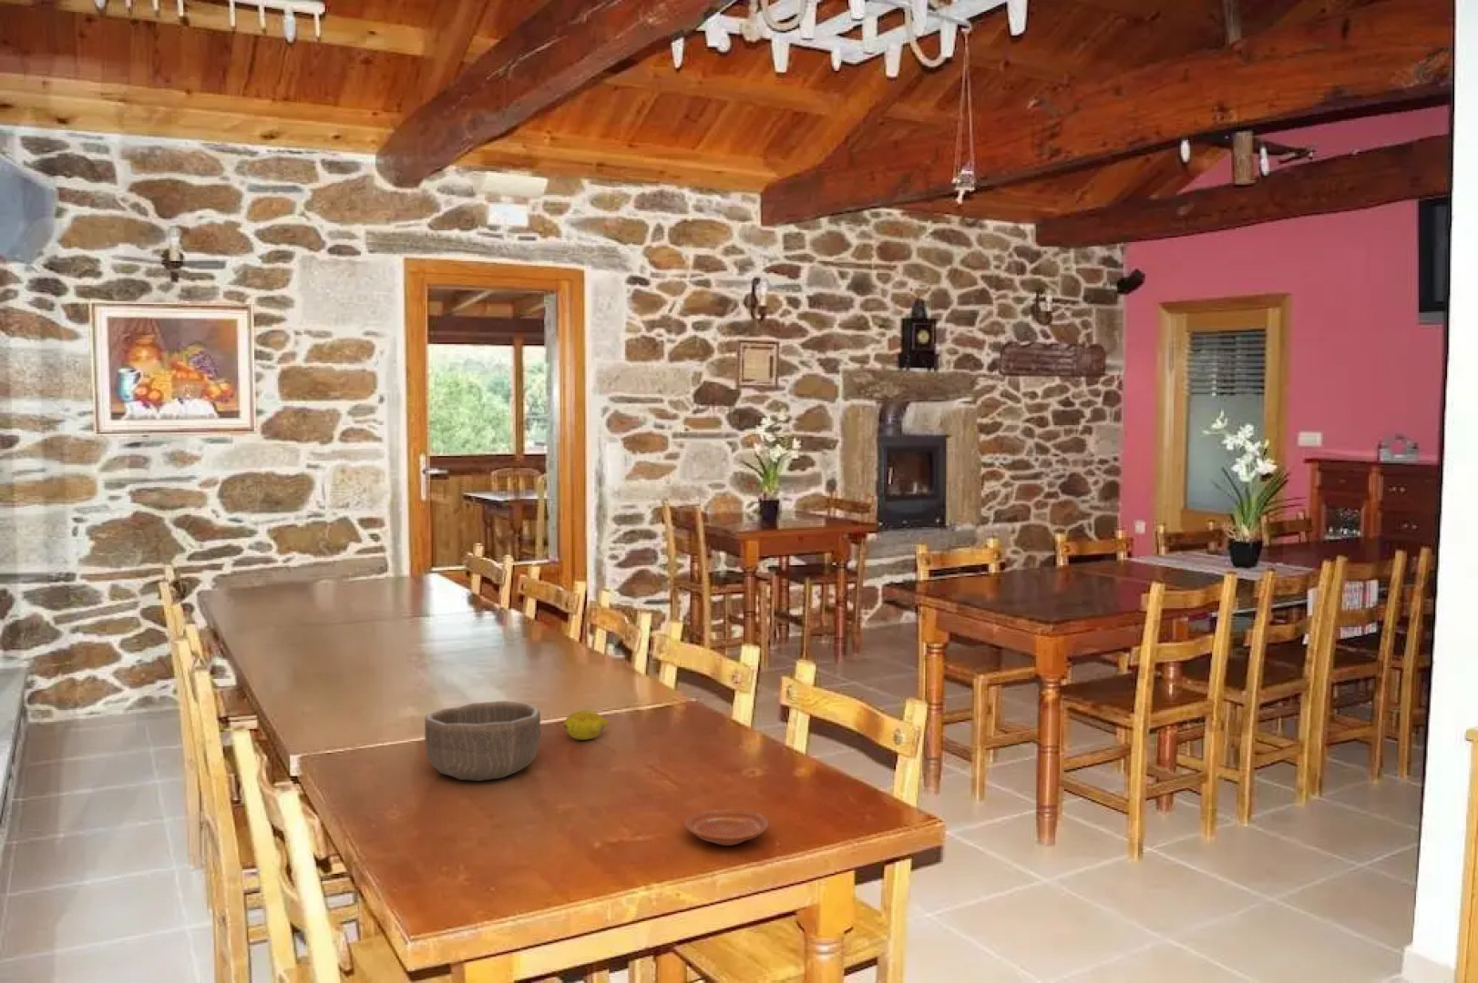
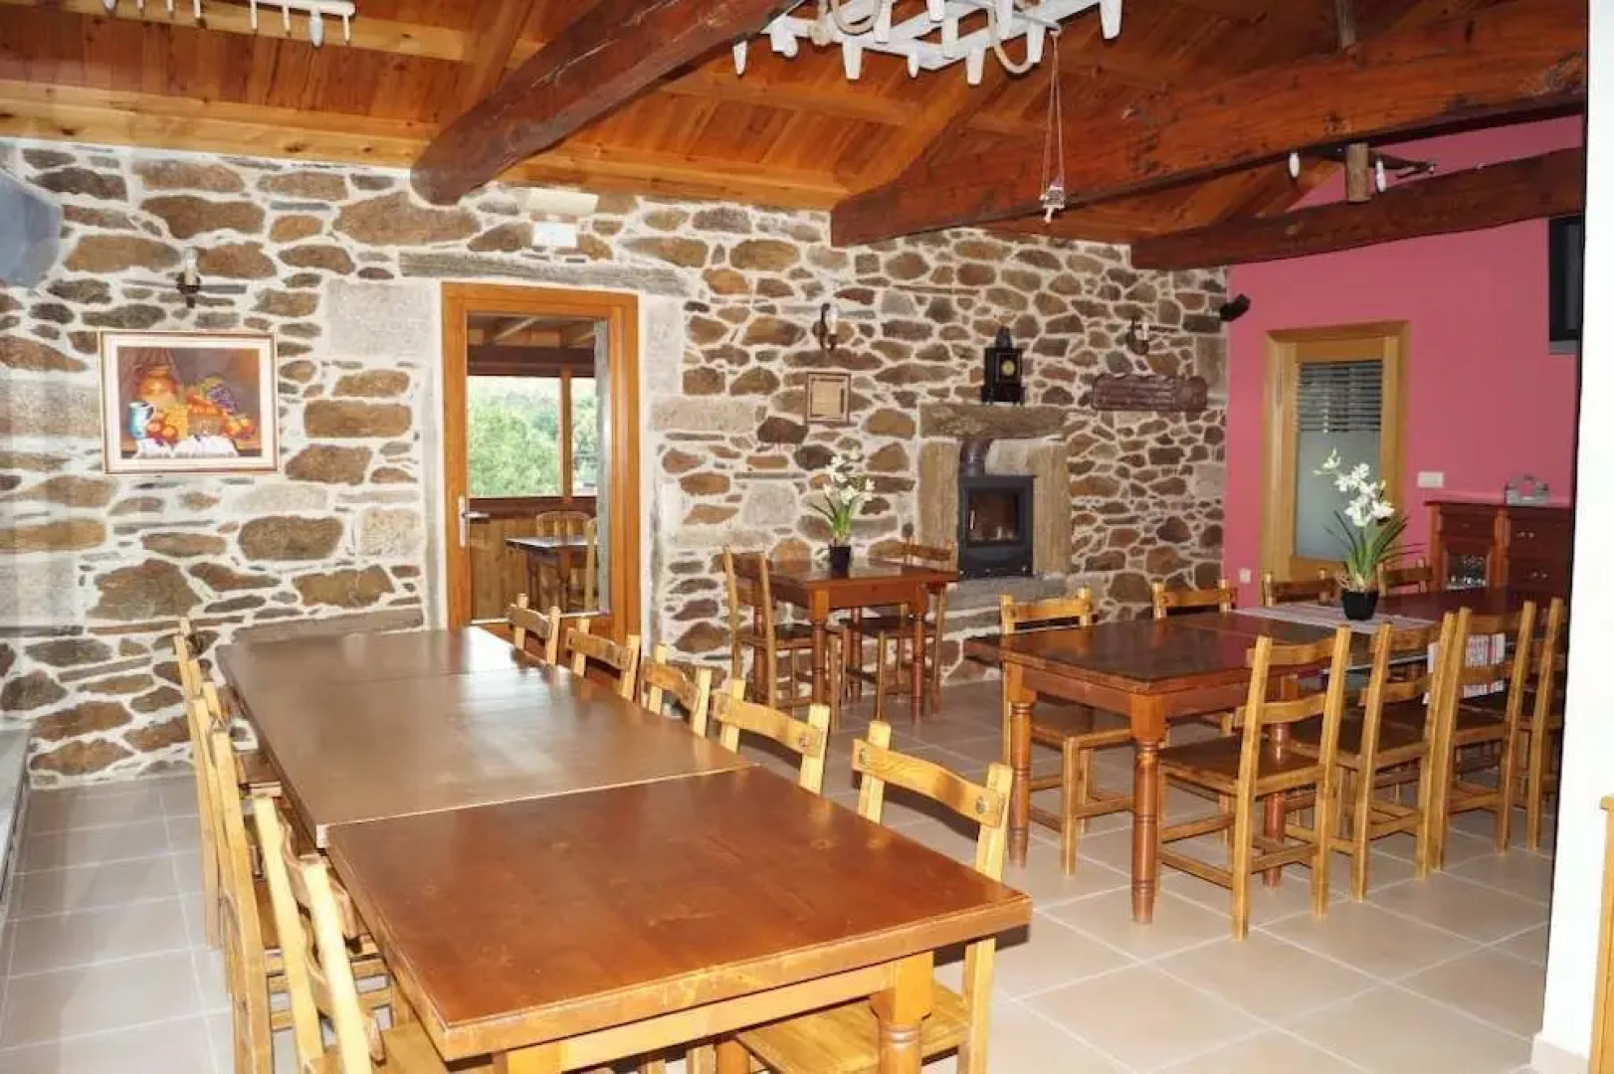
- fruit [562,709,611,741]
- wooden bowl [424,700,541,782]
- plate [683,809,770,847]
